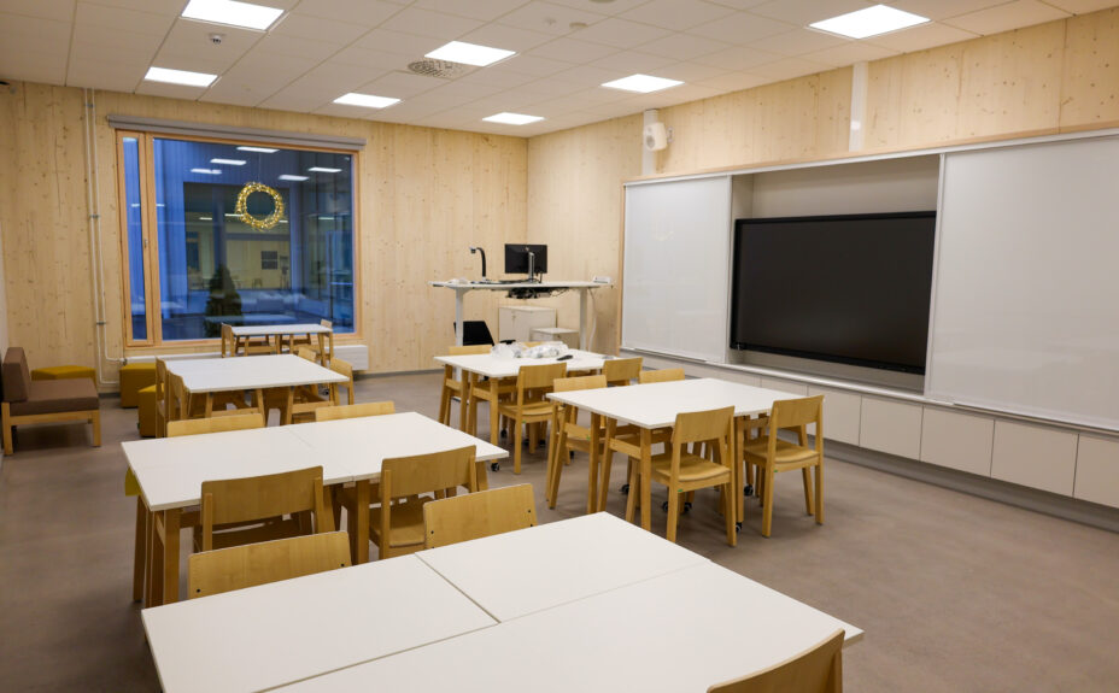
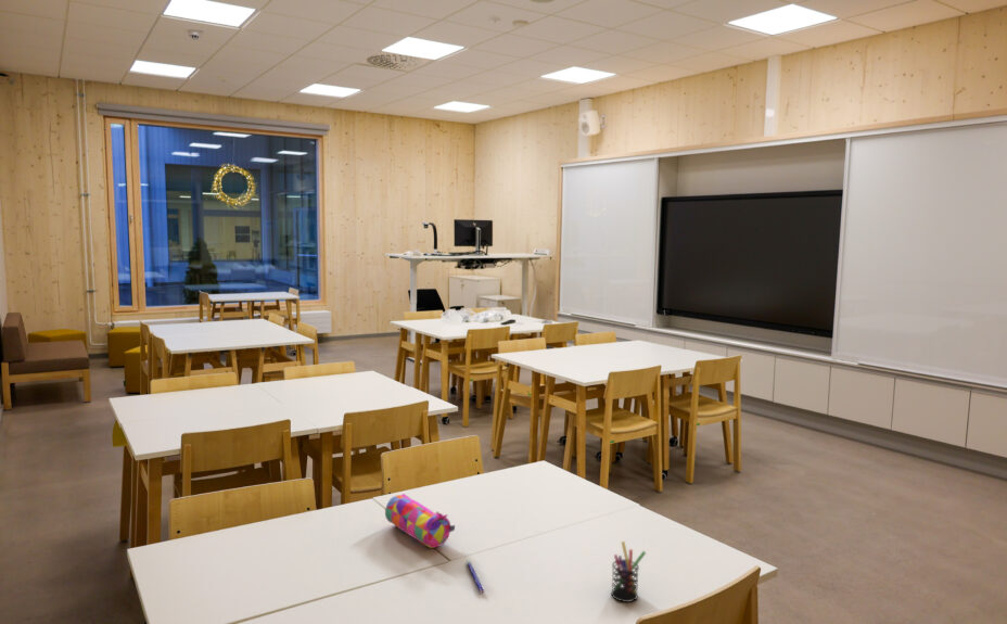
+ pen holder [610,540,647,603]
+ pen [466,559,485,594]
+ pencil case [384,493,456,549]
